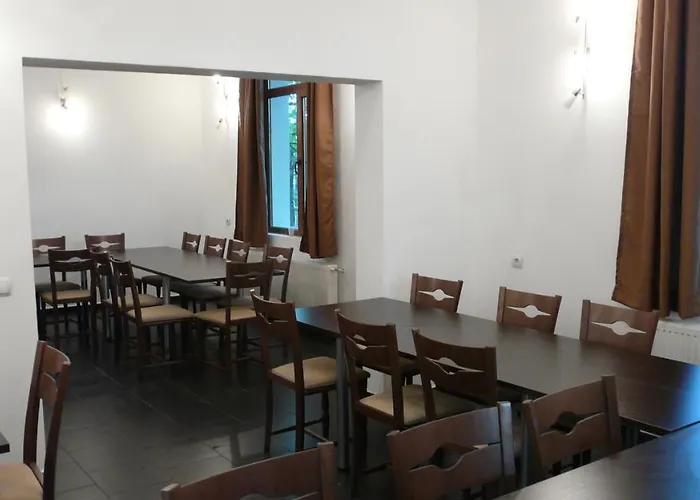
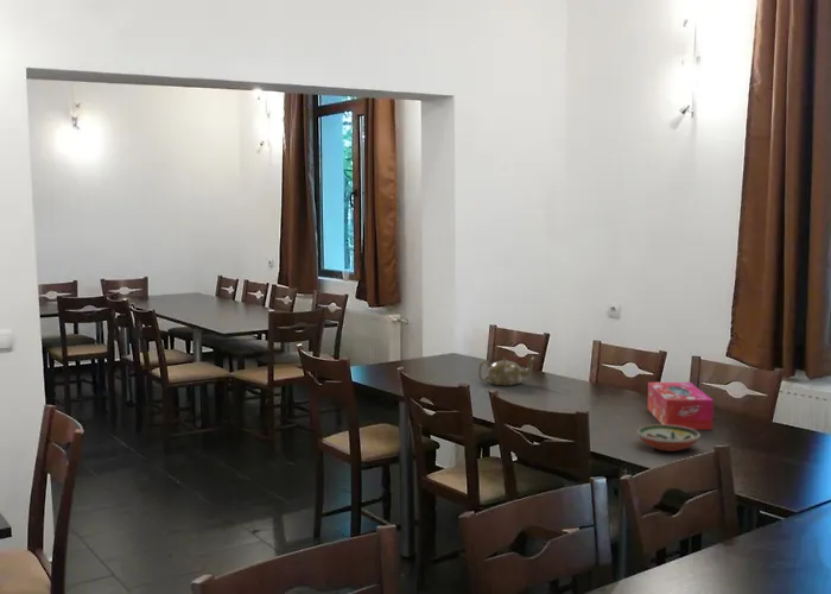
+ decorative bowl [635,423,702,453]
+ teapot [477,355,538,386]
+ tissue box [647,381,715,431]
